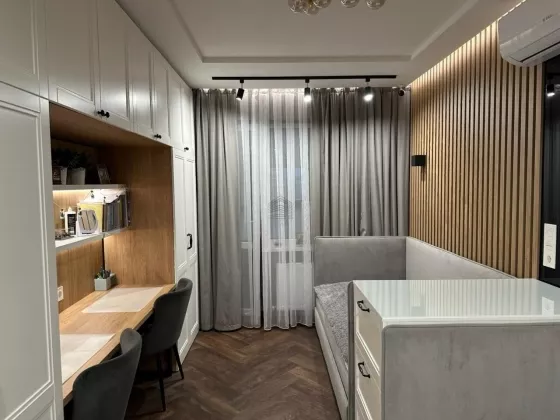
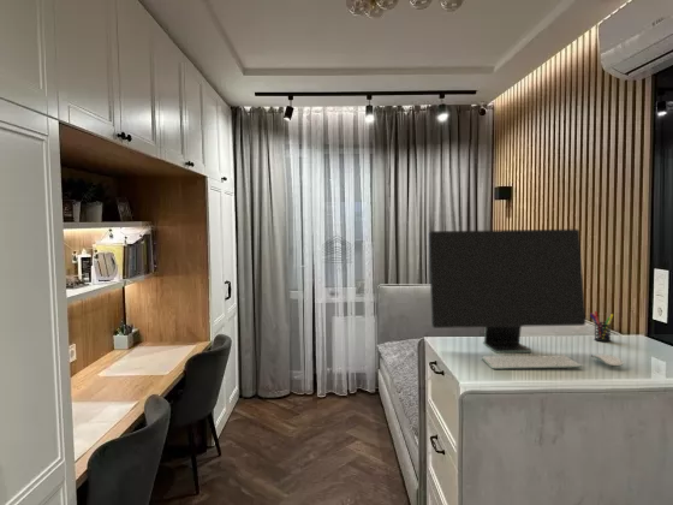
+ pen holder [589,310,614,343]
+ computer monitor [428,228,624,370]
